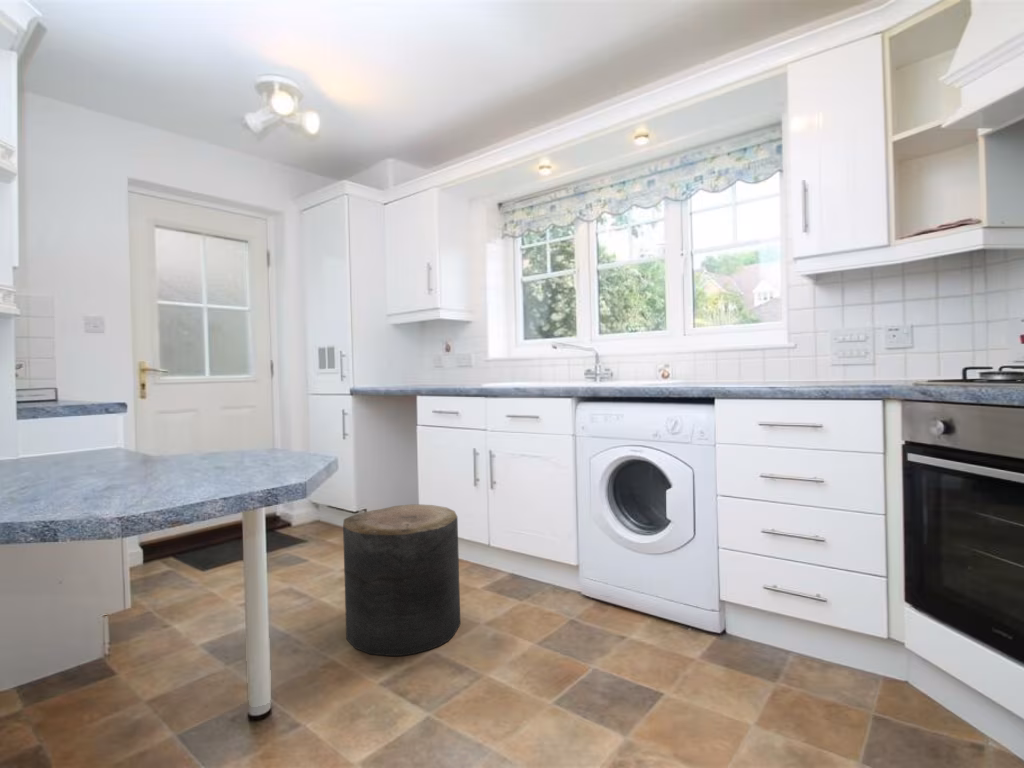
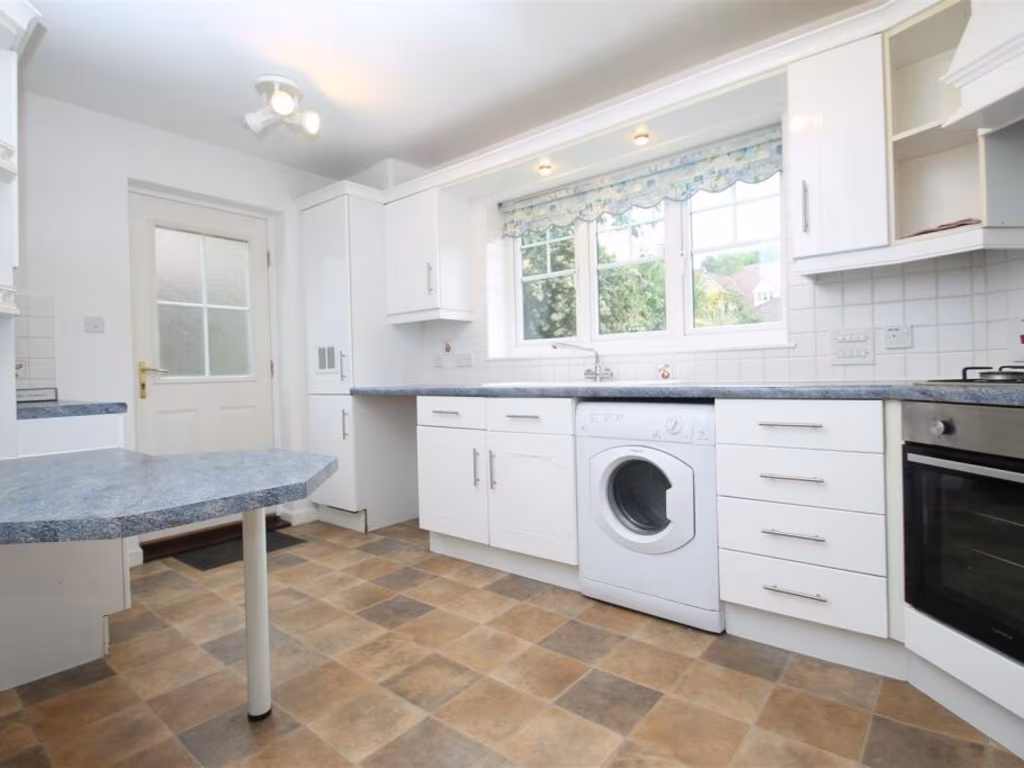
- stool [342,503,461,657]
